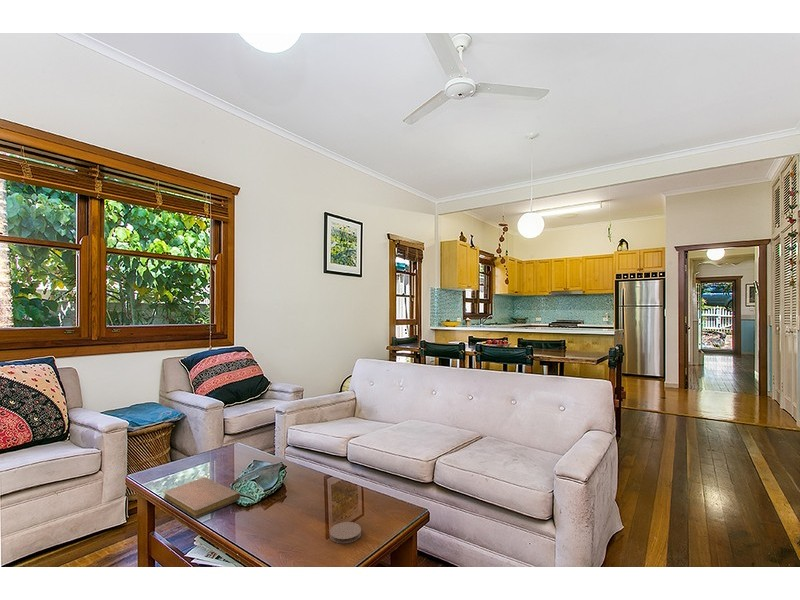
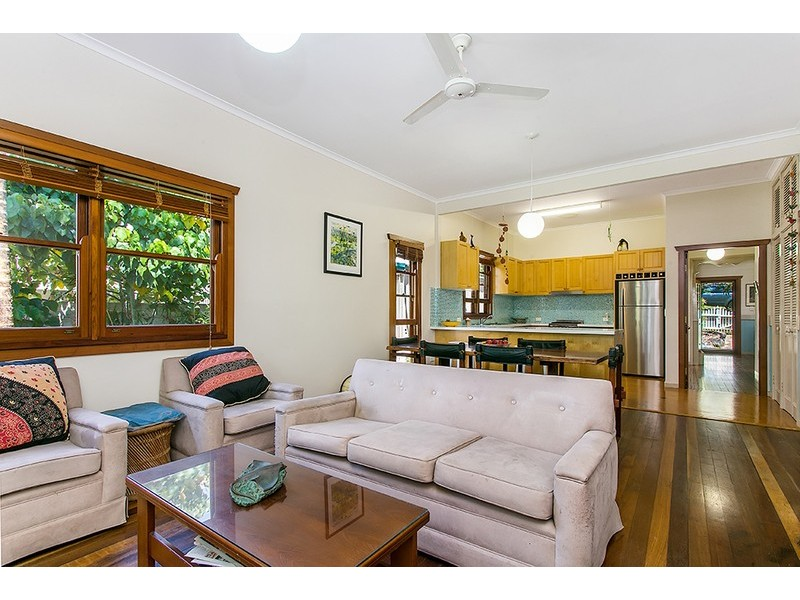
- notebook [163,476,241,519]
- coaster [329,521,362,544]
